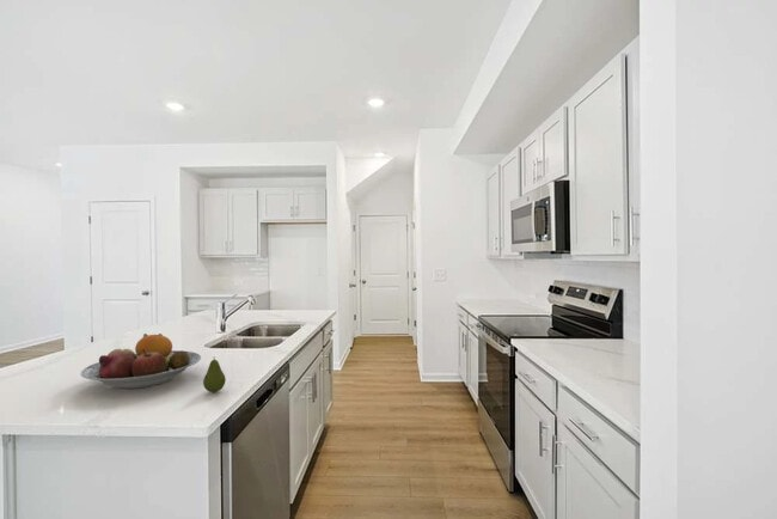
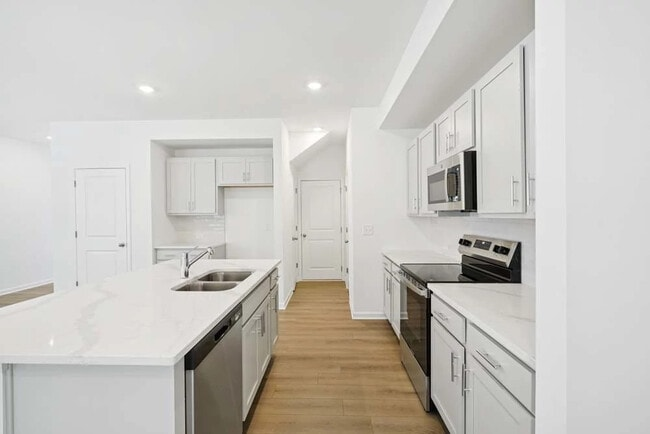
- fruit bowl [79,332,202,390]
- fruit [202,358,227,393]
